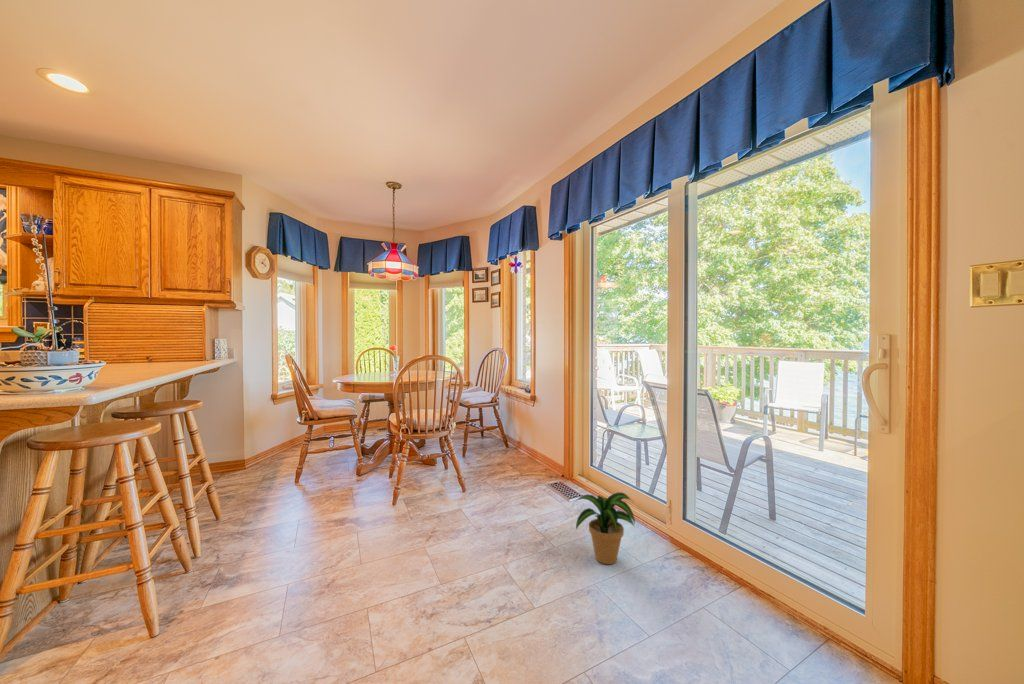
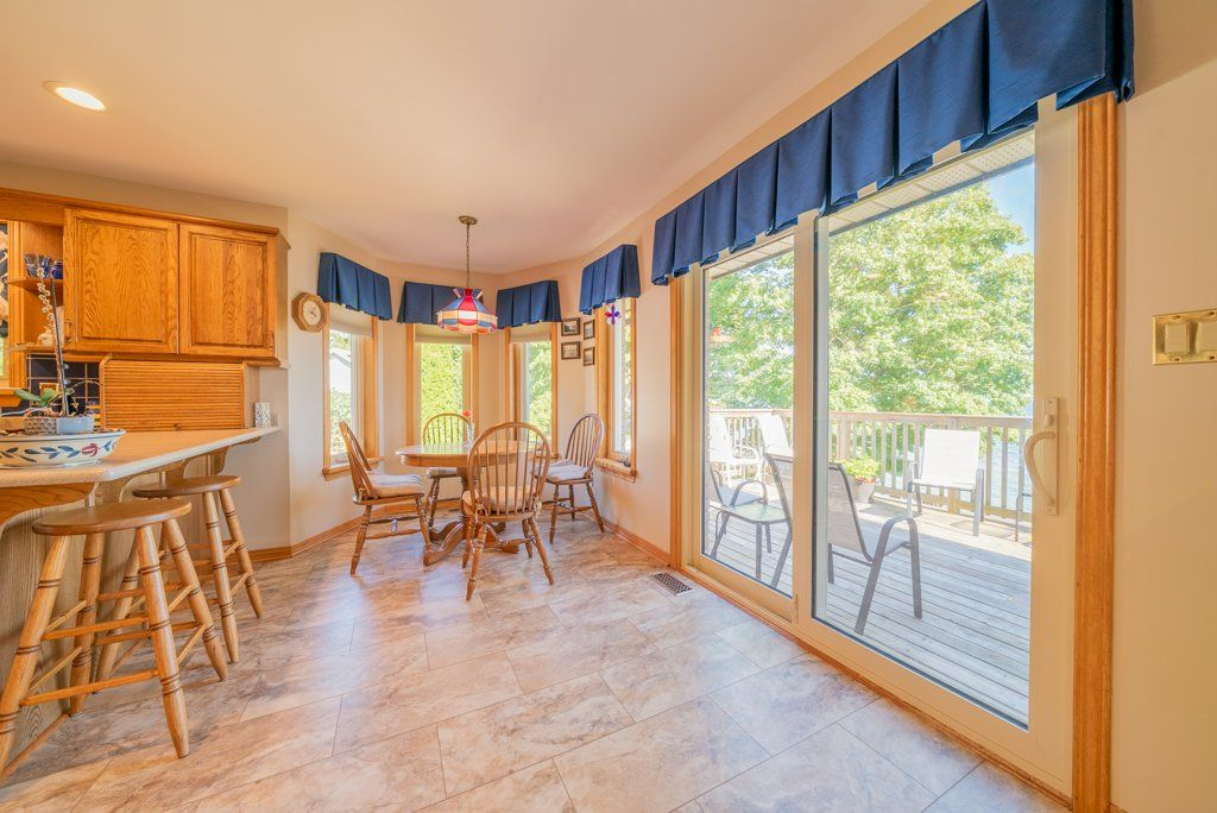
- potted plant [572,492,636,565]
